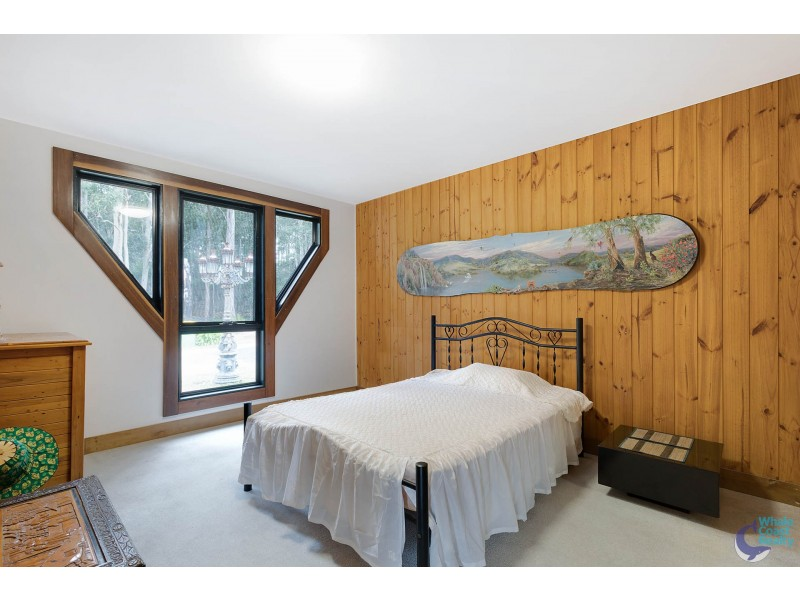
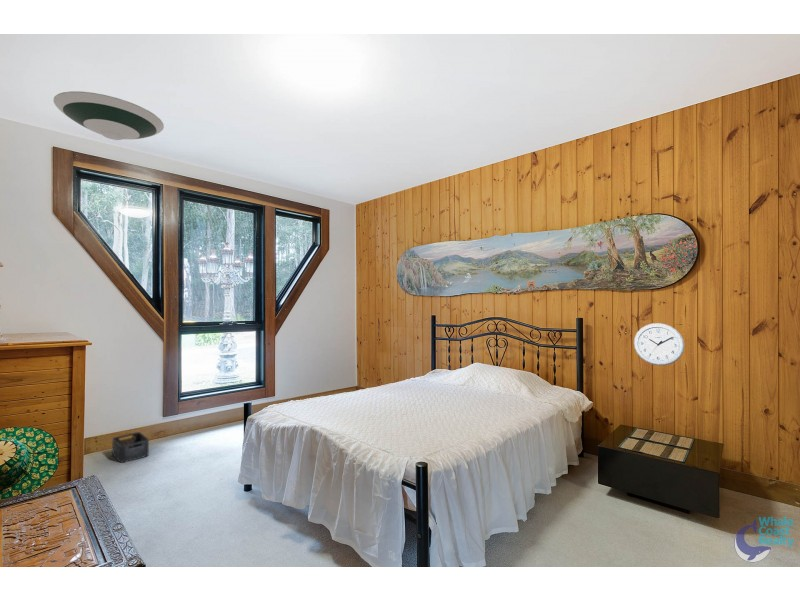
+ storage bin [111,431,150,464]
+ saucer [53,90,165,141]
+ wall clock [633,322,685,366]
